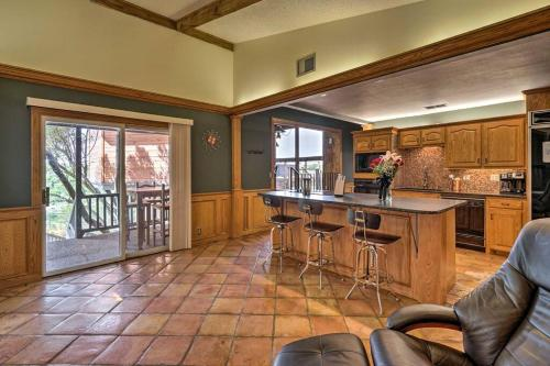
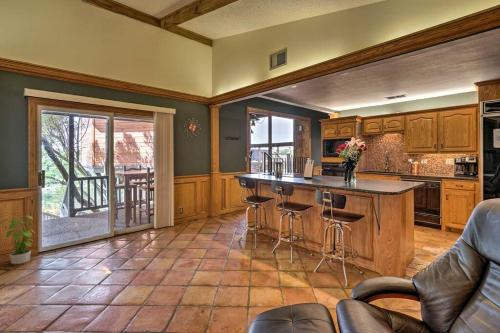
+ potted plant [0,215,36,265]
